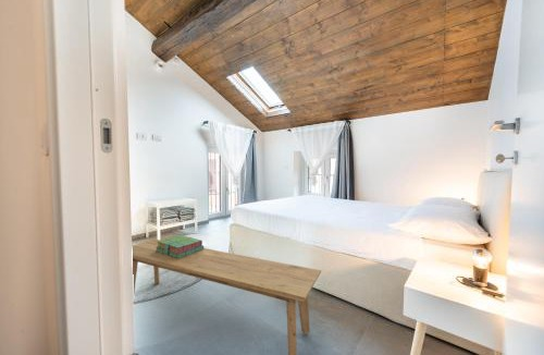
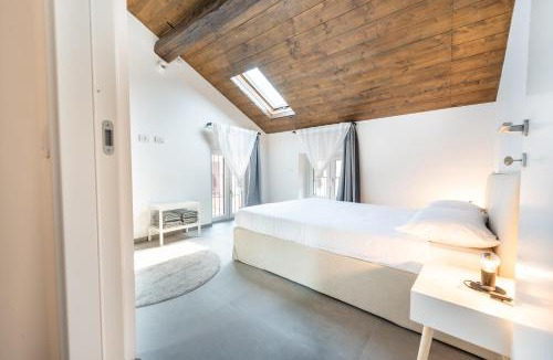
- bench [132,238,322,355]
- stack of books [156,234,205,259]
